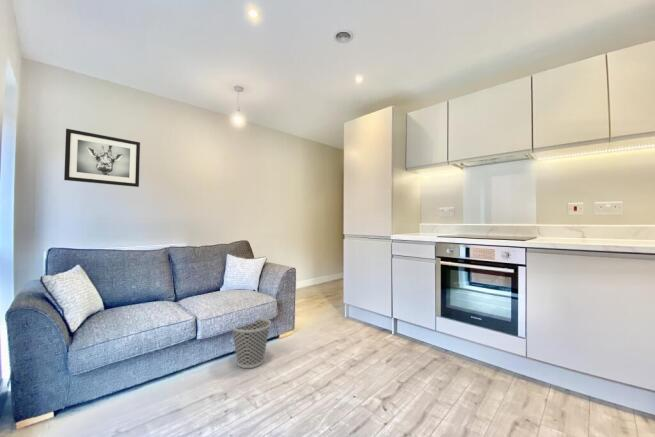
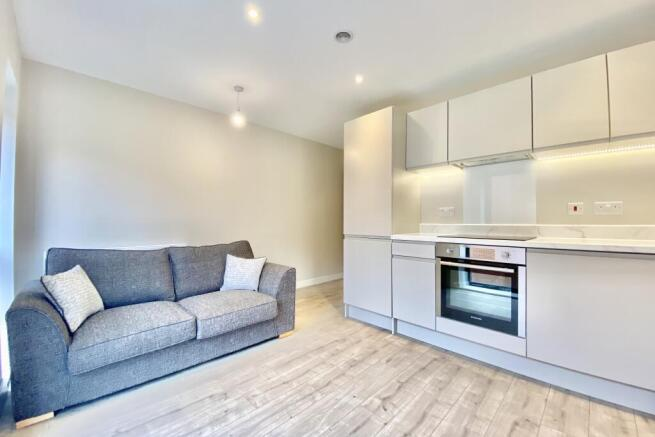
- wall art [63,128,141,188]
- wastebasket [230,316,272,369]
